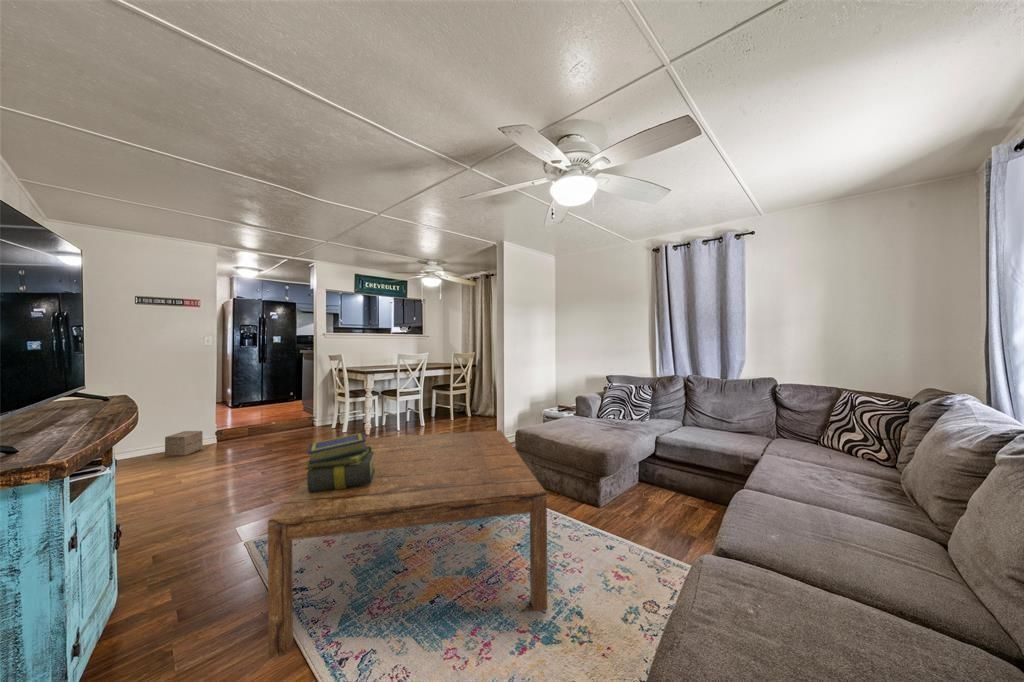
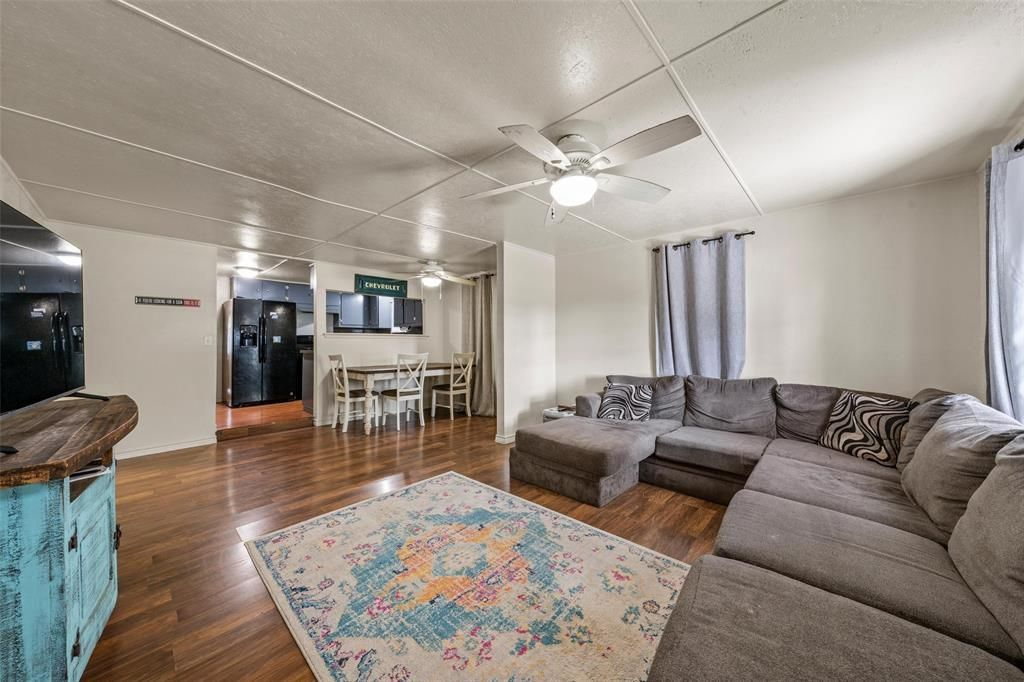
- cardboard box [164,430,204,457]
- stack of books [303,432,376,493]
- coffee table [267,429,548,659]
